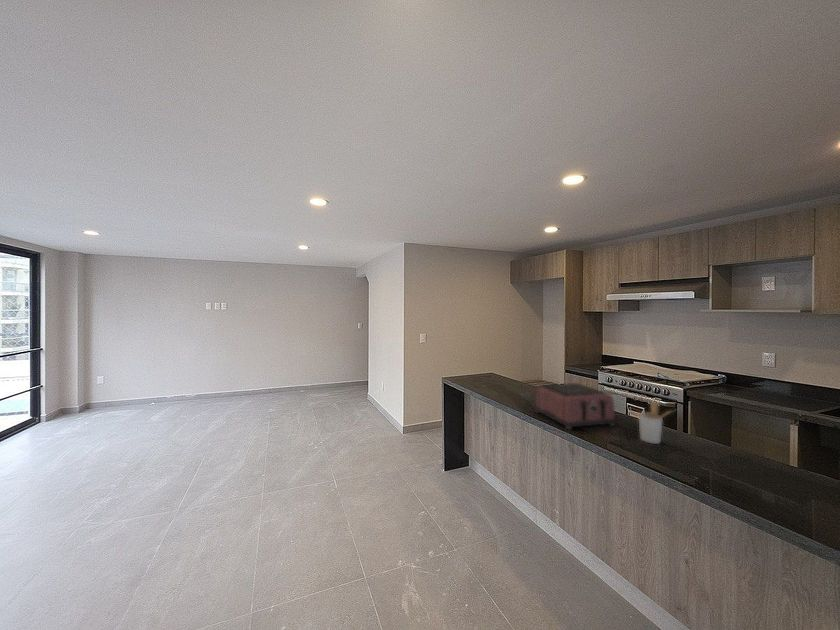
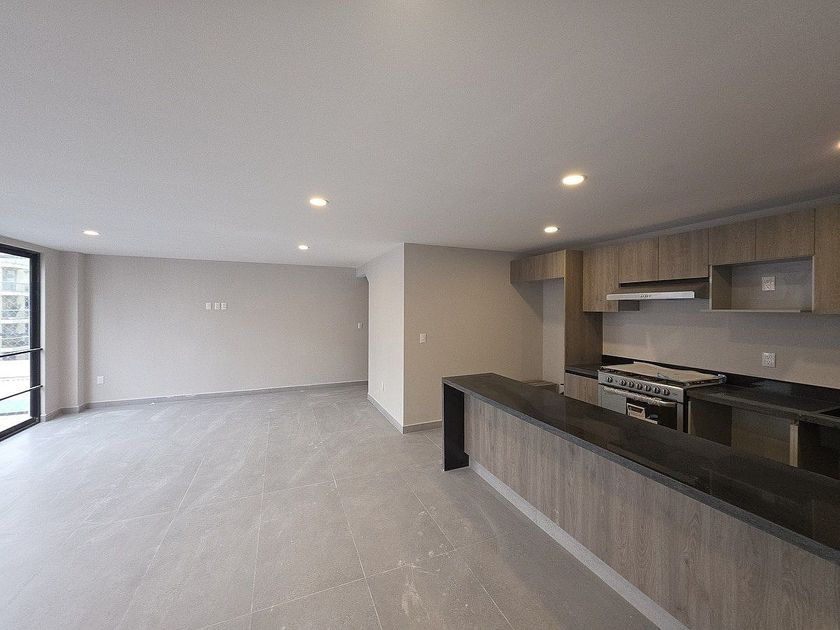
- toaster [534,382,617,430]
- utensil holder [637,401,676,445]
